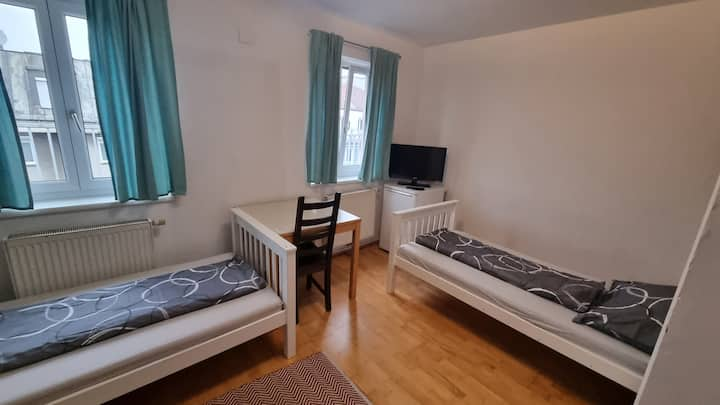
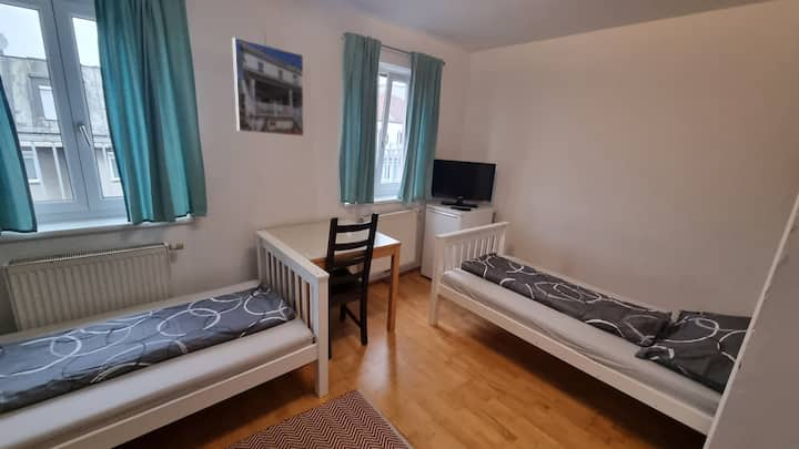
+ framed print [231,37,305,137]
